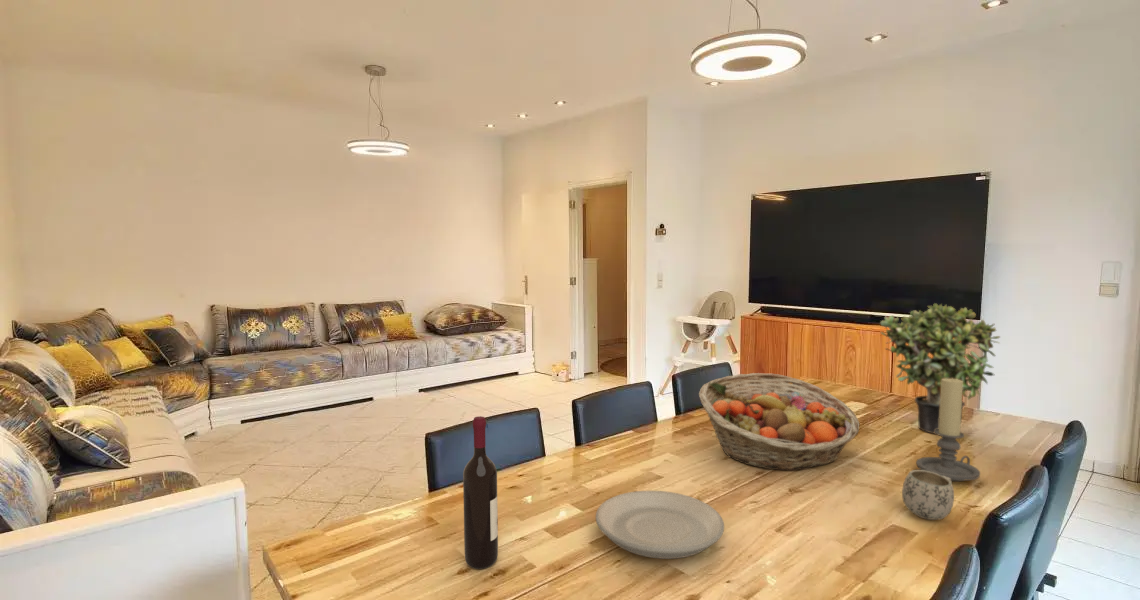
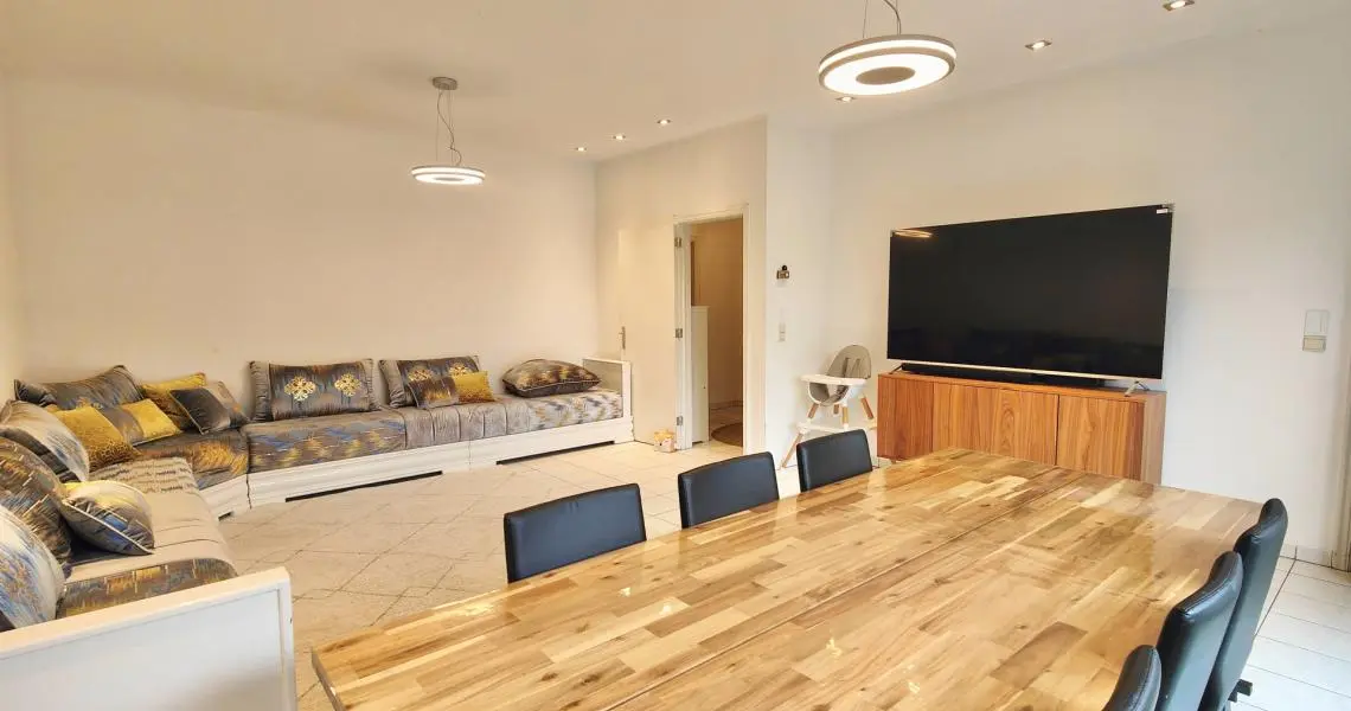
- mug [901,469,955,521]
- plate [595,490,725,560]
- wine bottle [462,415,499,570]
- fruit basket [698,372,861,471]
- candle holder [915,378,981,482]
- potted plant [879,302,1001,435]
